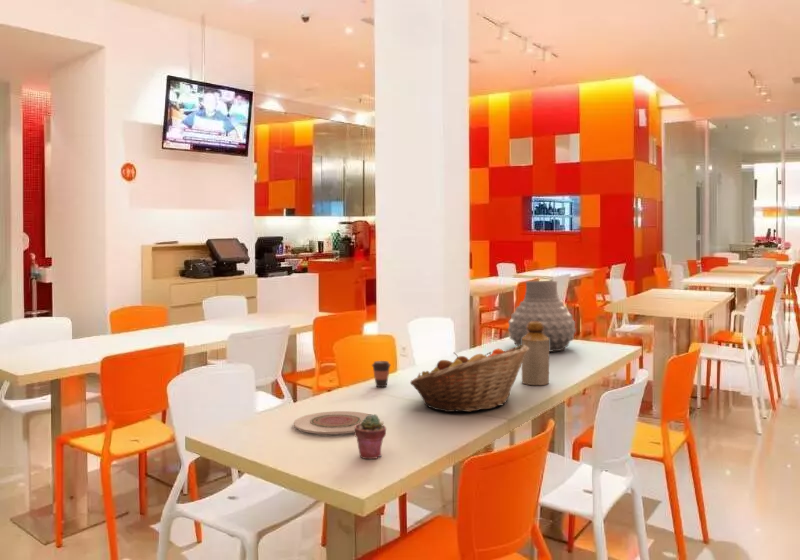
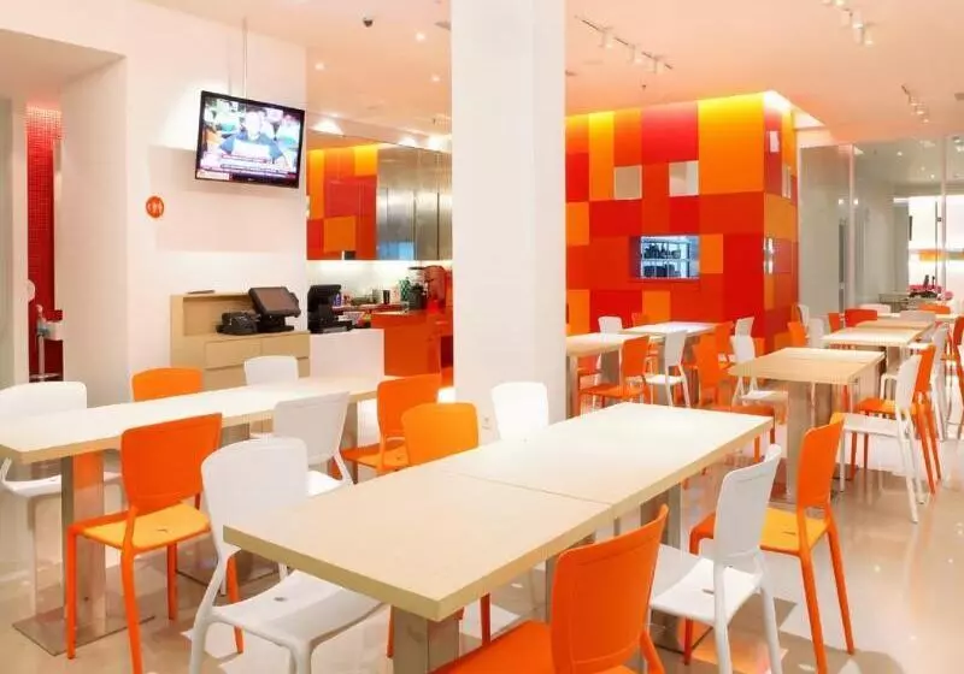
- bottle [521,322,550,386]
- plate [293,410,371,435]
- vase [507,280,577,353]
- coffee cup [371,360,392,388]
- fruit basket [409,345,529,413]
- potted succulent [353,413,387,460]
